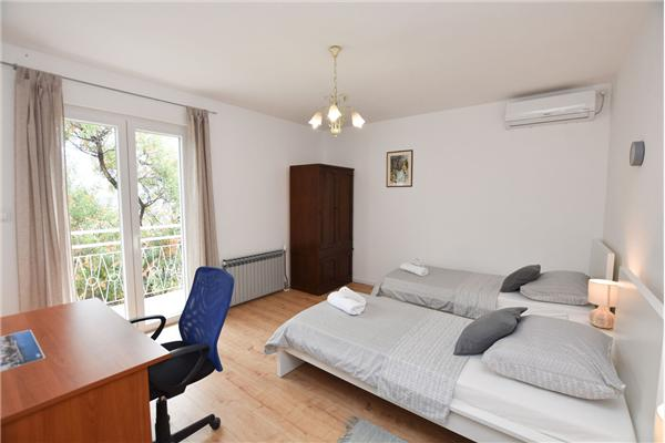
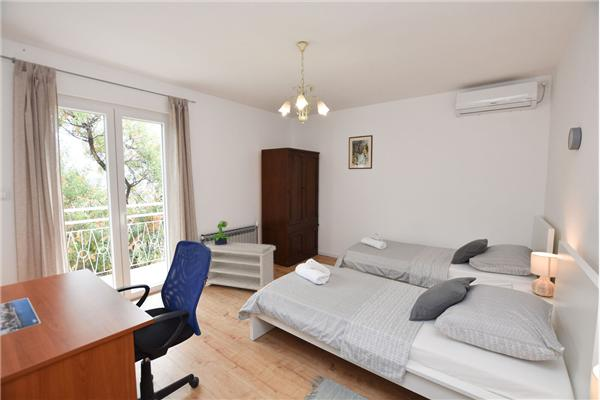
+ potted plant [208,220,232,245]
+ bench [204,241,277,292]
